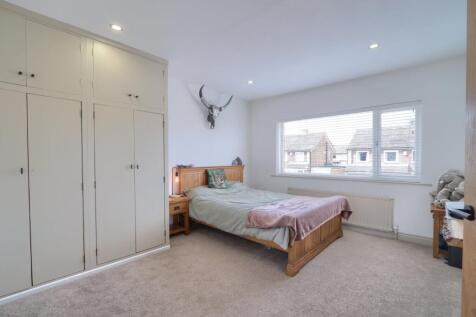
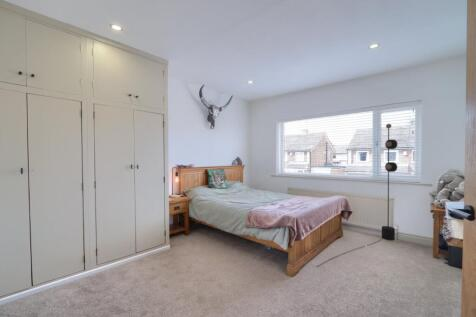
+ floor lamp [317,123,398,267]
